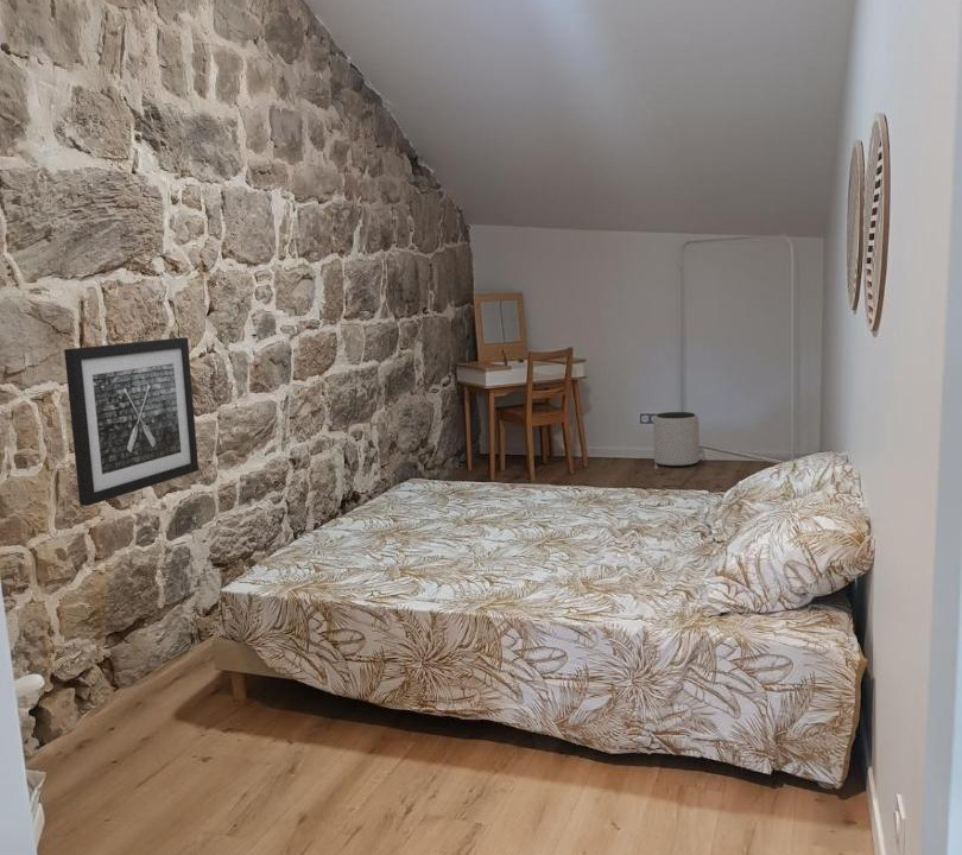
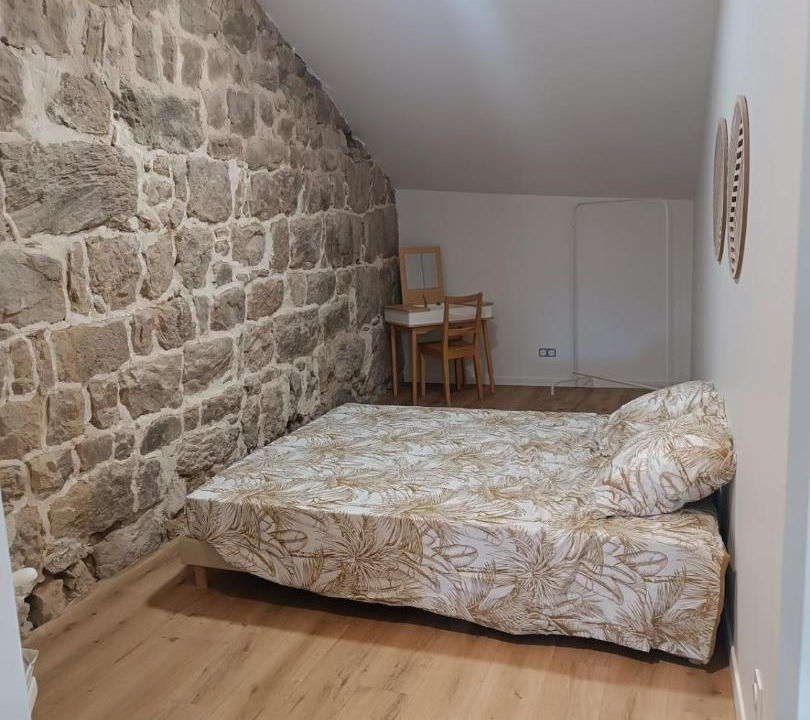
- wall art [63,336,200,507]
- plant pot [652,411,701,468]
